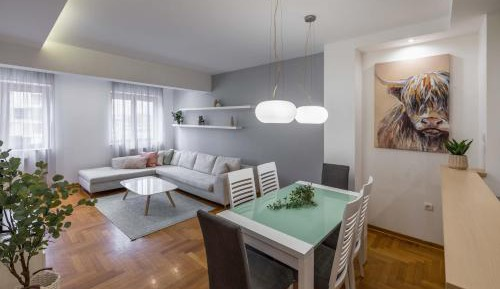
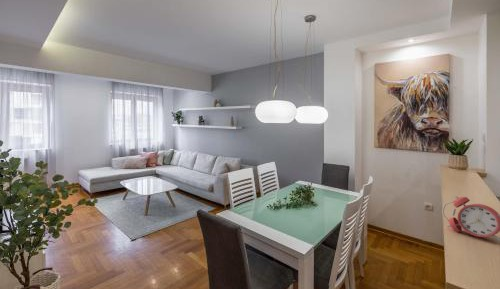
+ alarm clock [441,195,500,242]
